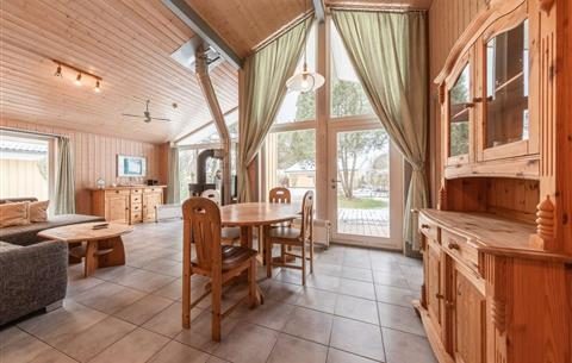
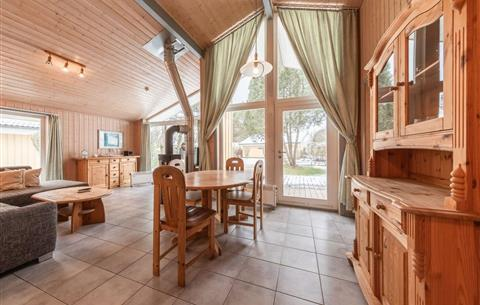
- ceiling fan [120,99,172,124]
